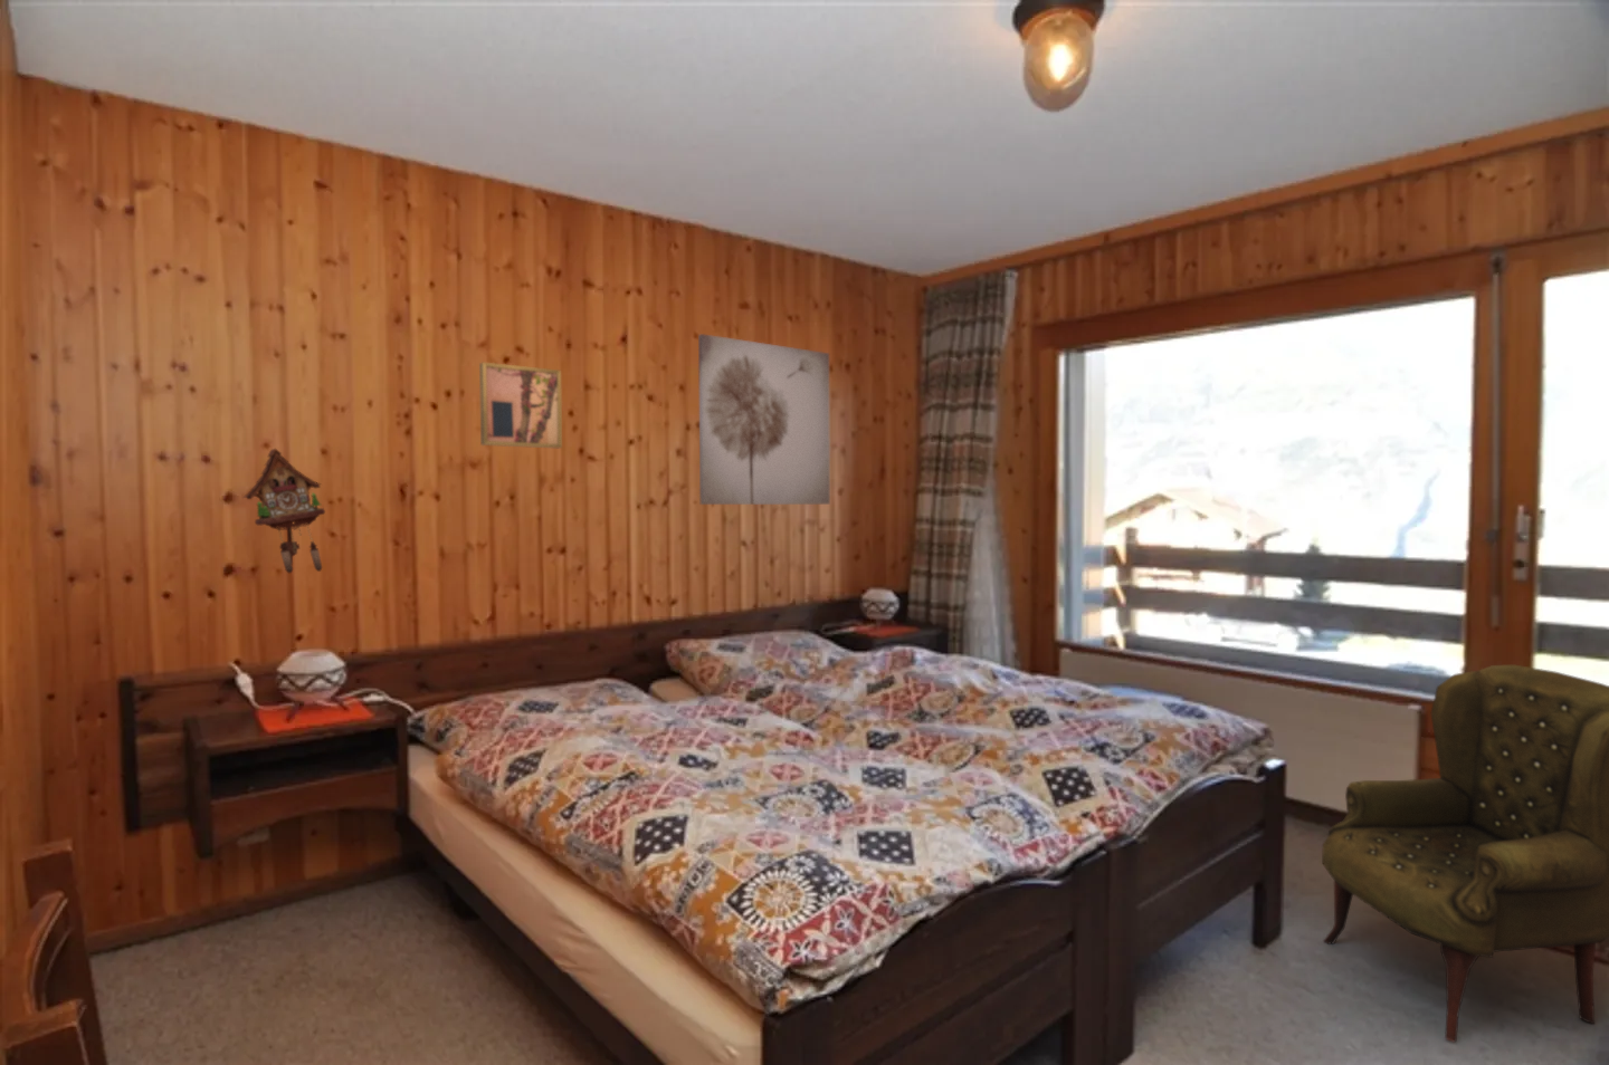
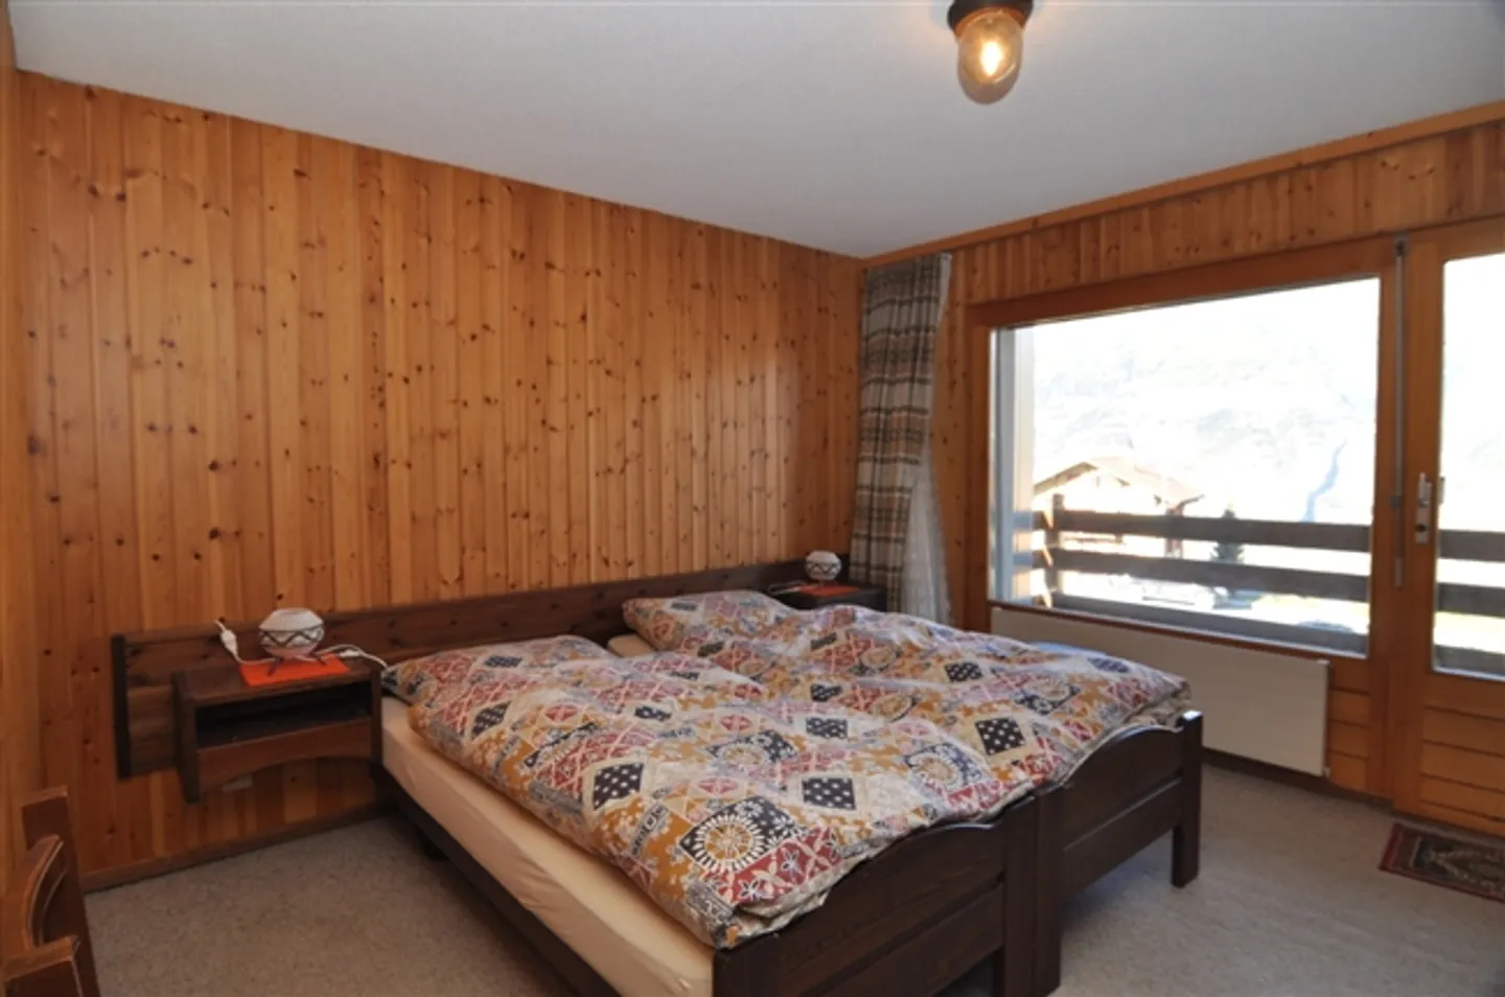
- cuckoo clock [241,448,326,574]
- wall art [697,333,831,505]
- armchair [1321,664,1609,1044]
- wall art [478,361,564,449]
